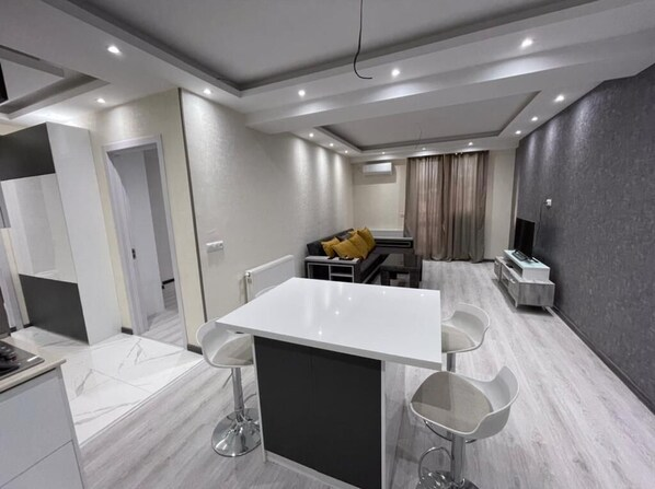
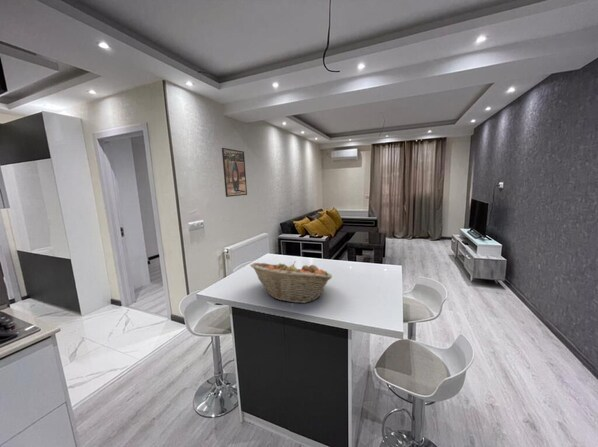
+ fruit basket [249,262,333,304]
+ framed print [221,147,248,198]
